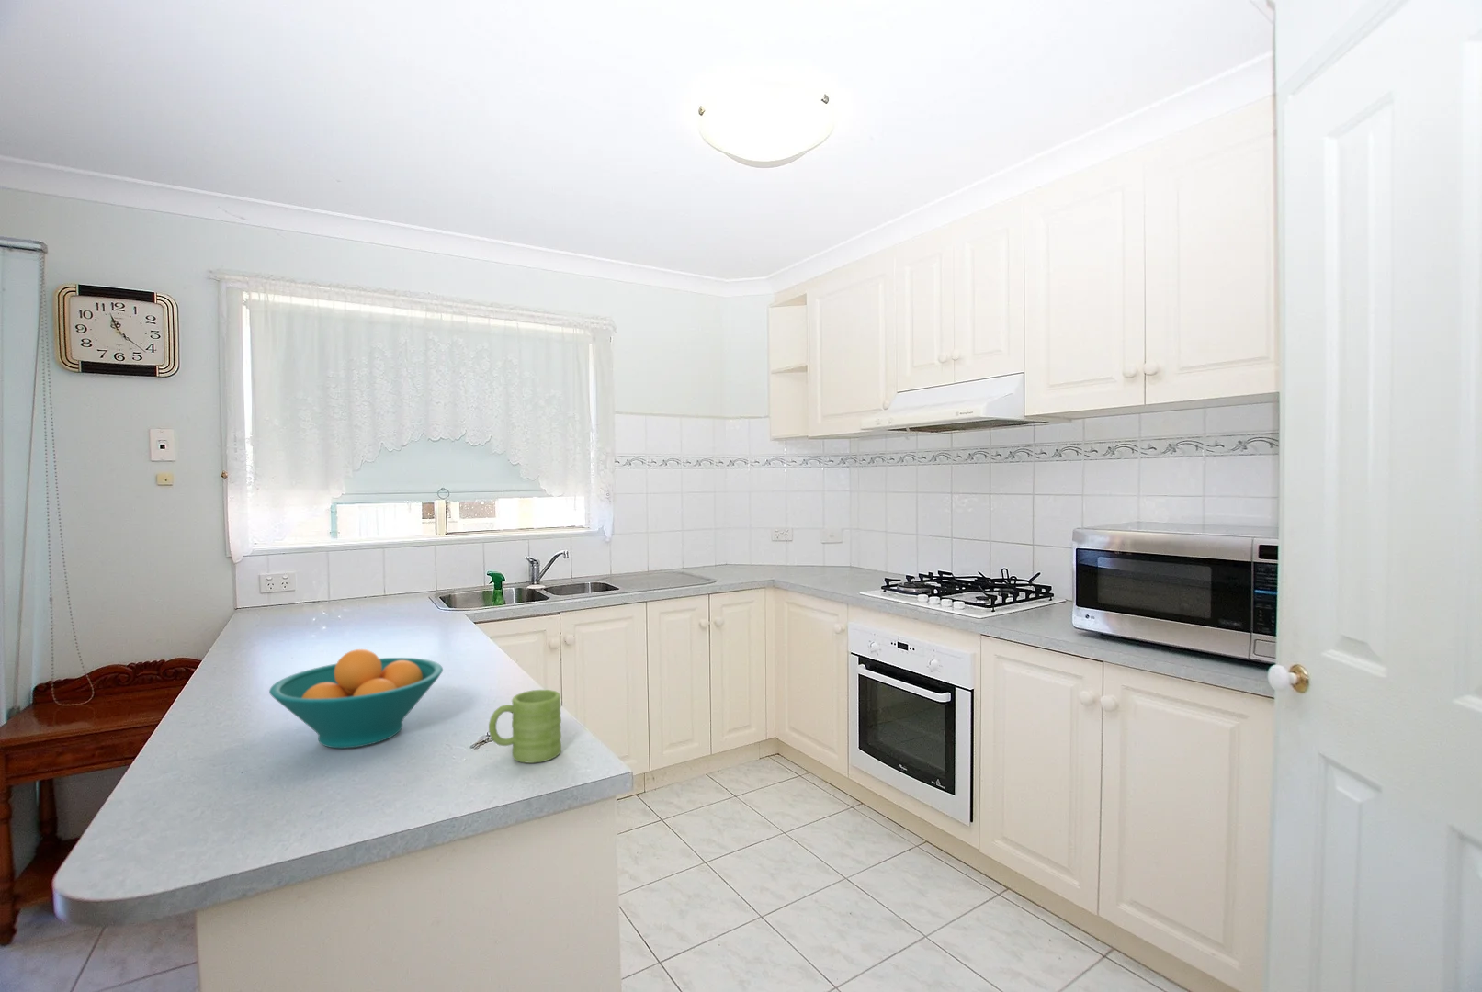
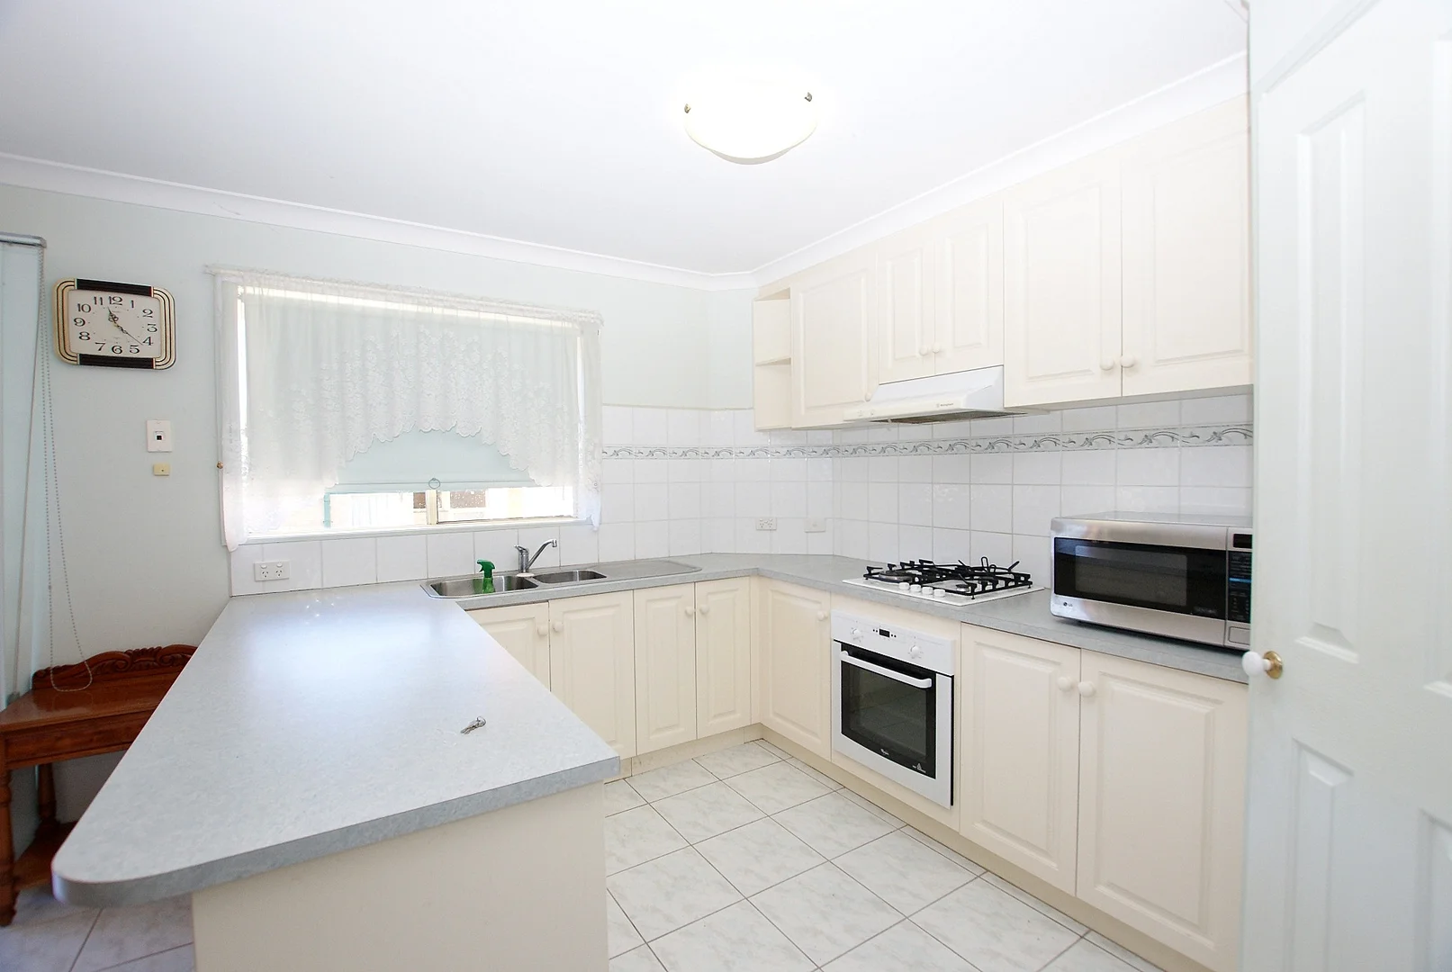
- fruit bowl [268,649,444,750]
- mug [487,689,563,764]
